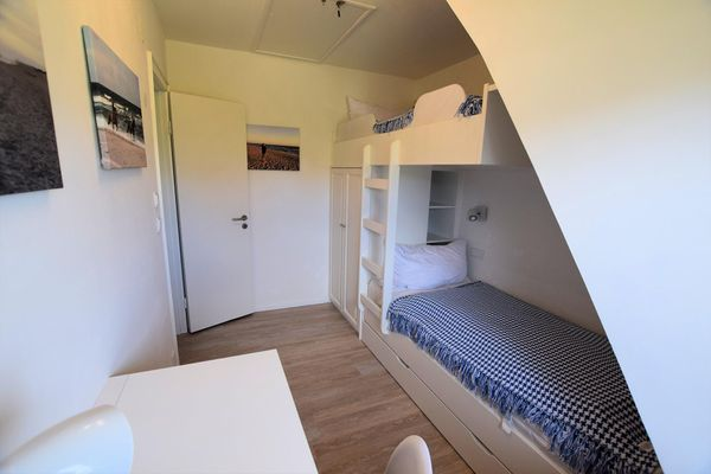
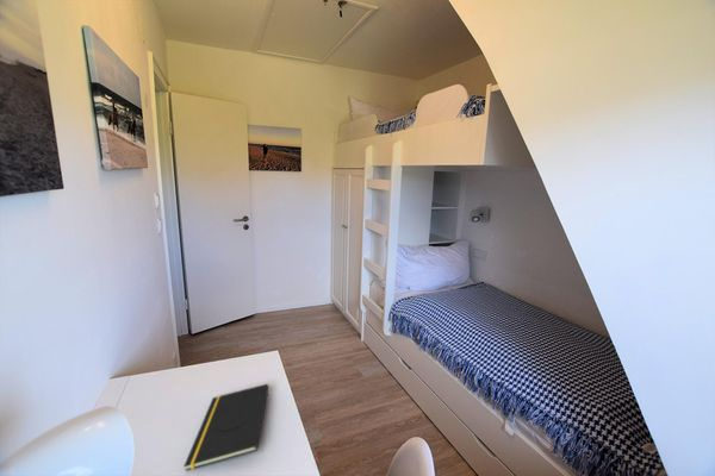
+ notepad [184,383,269,472]
